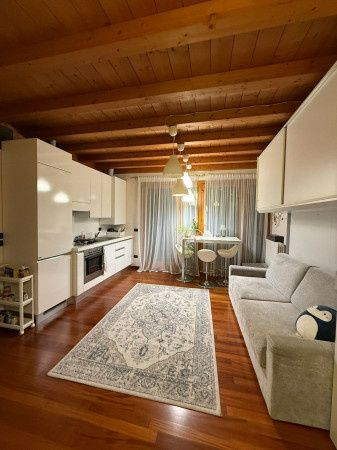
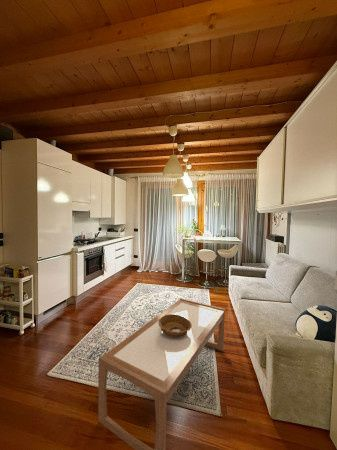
+ decorative bowl [158,314,192,337]
+ coffee table [97,297,226,450]
